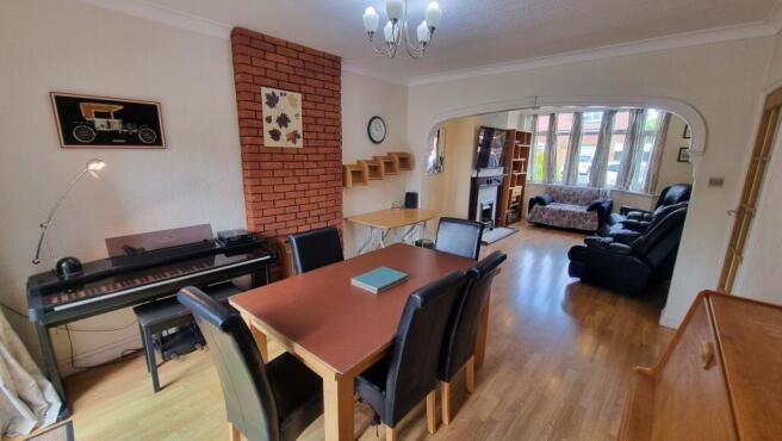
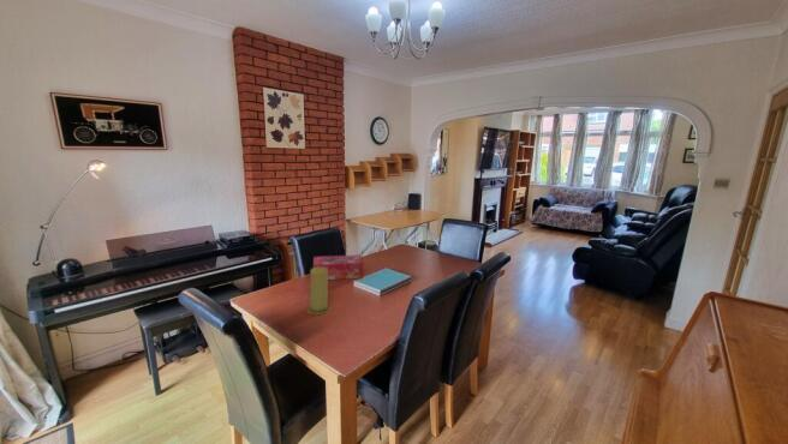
+ tissue box [312,253,364,281]
+ candle [305,266,332,316]
